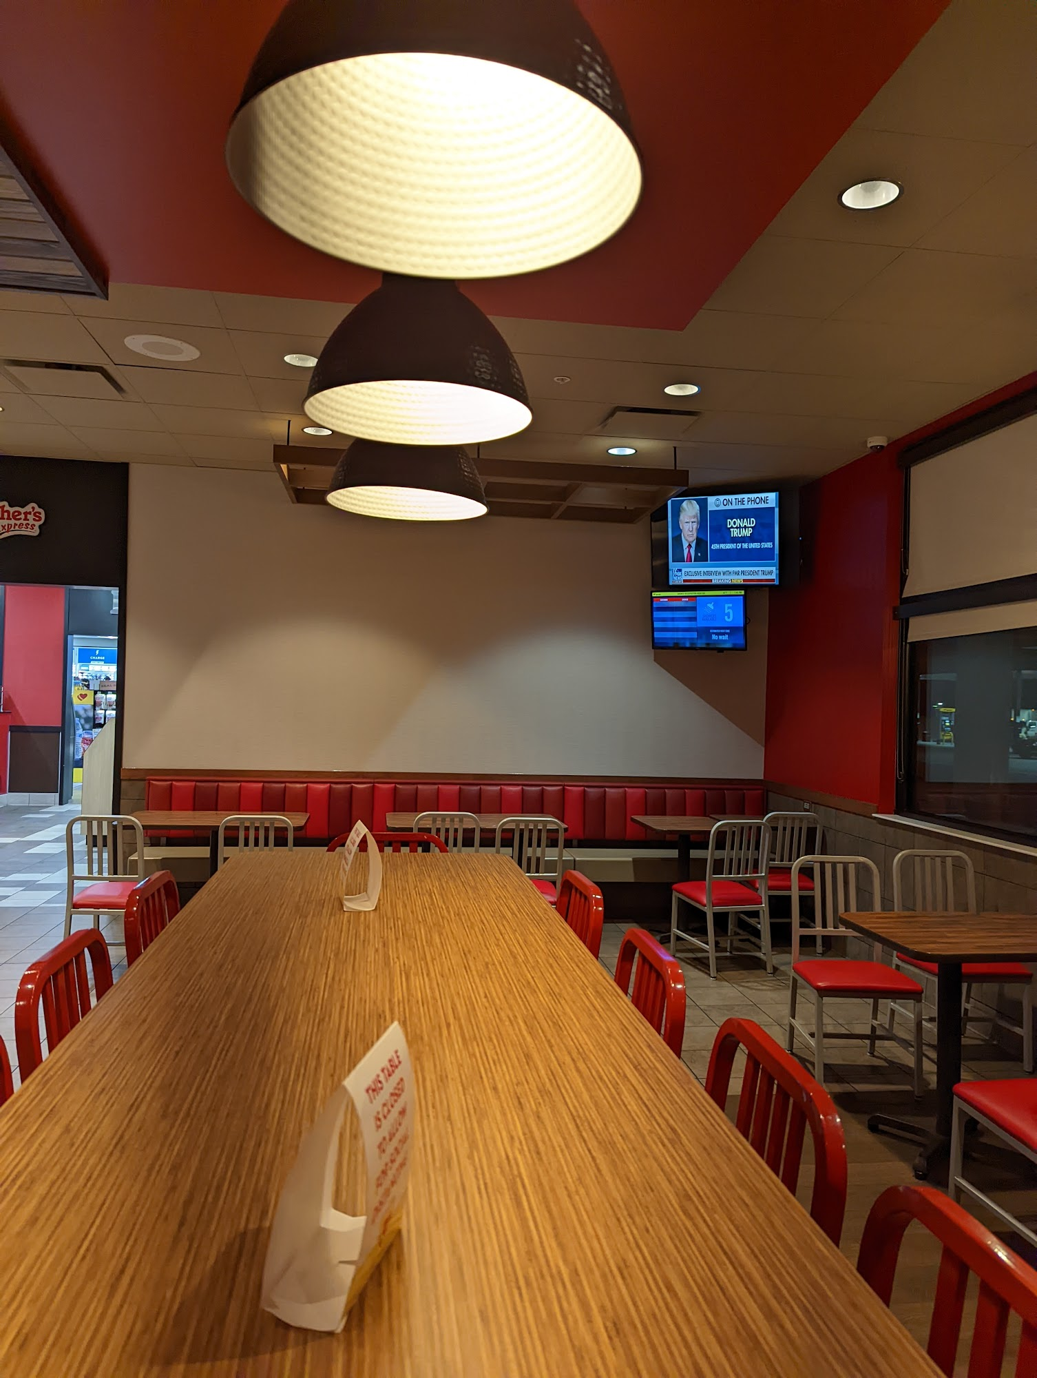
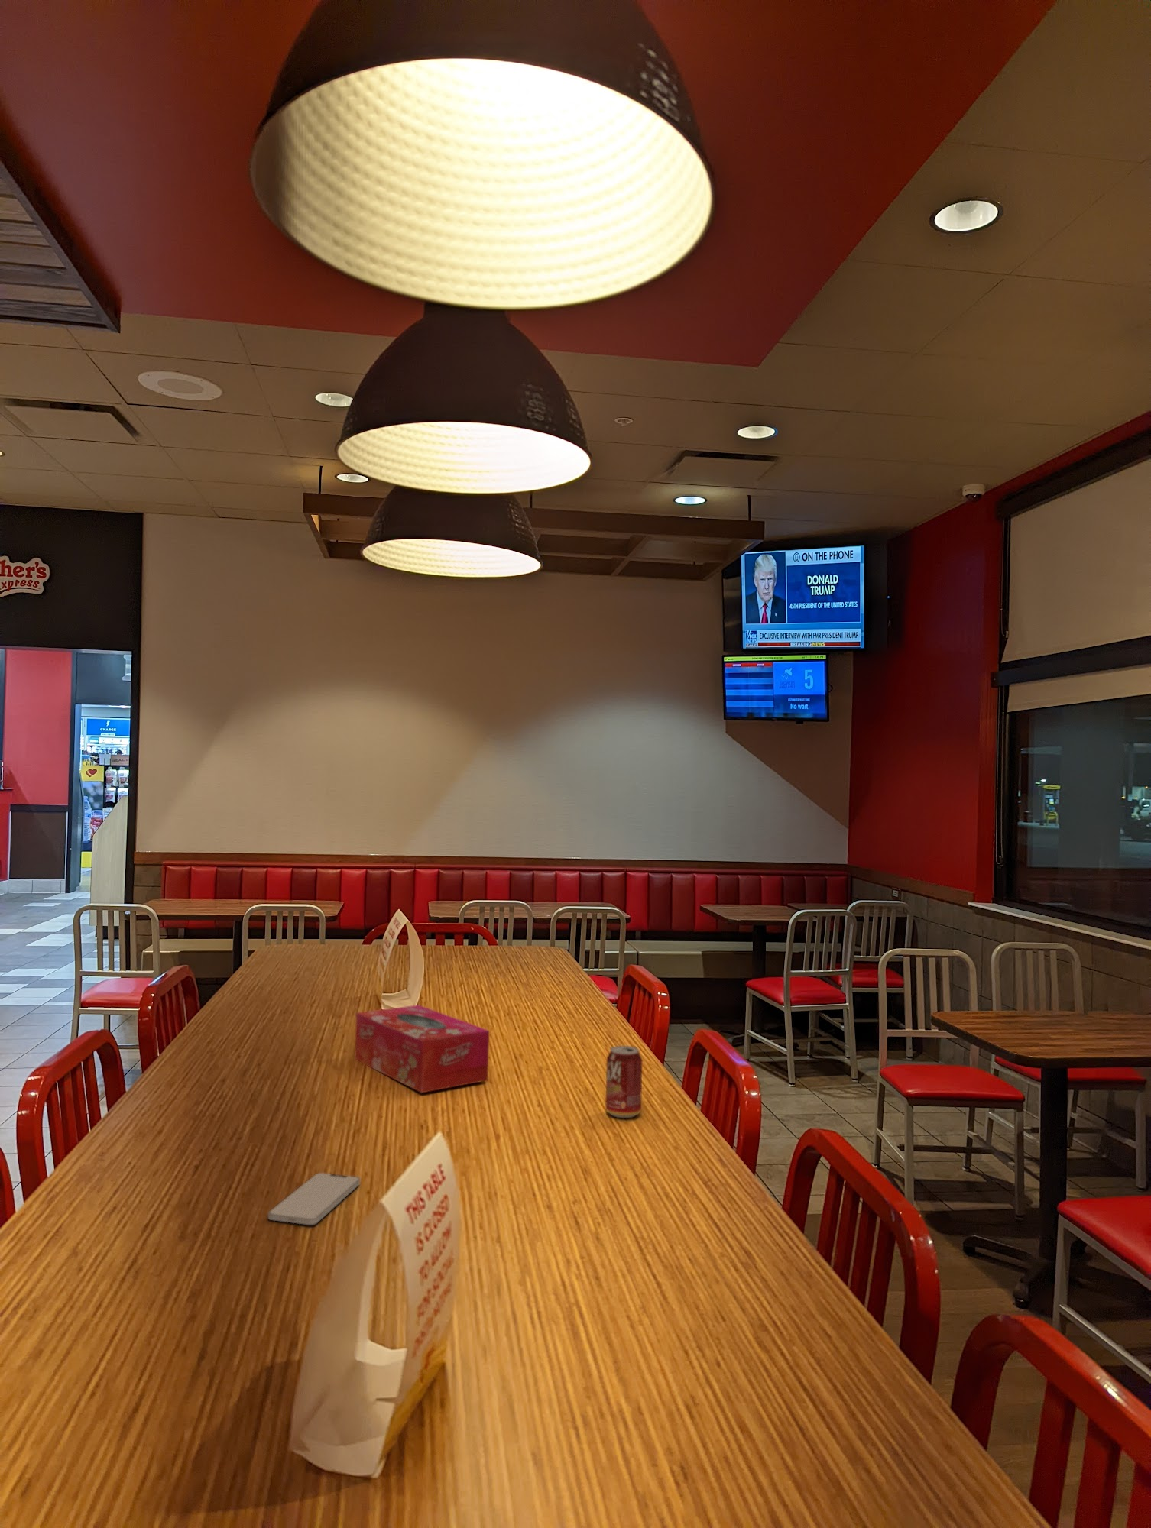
+ pop [605,1046,643,1119]
+ tissue box [354,1003,490,1094]
+ smartphone [267,1171,360,1226]
